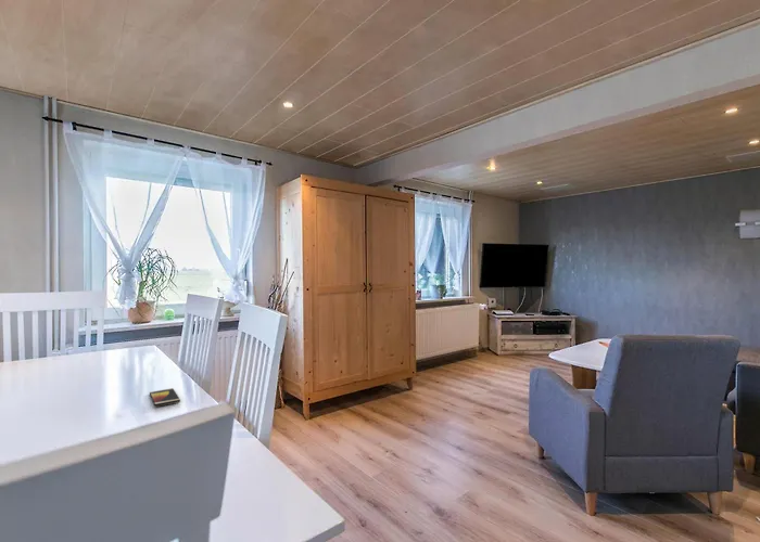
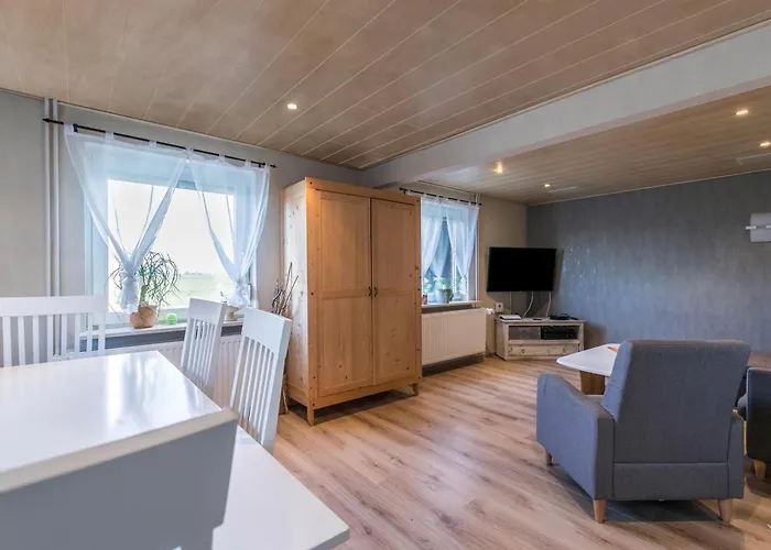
- smartphone [149,387,181,408]
